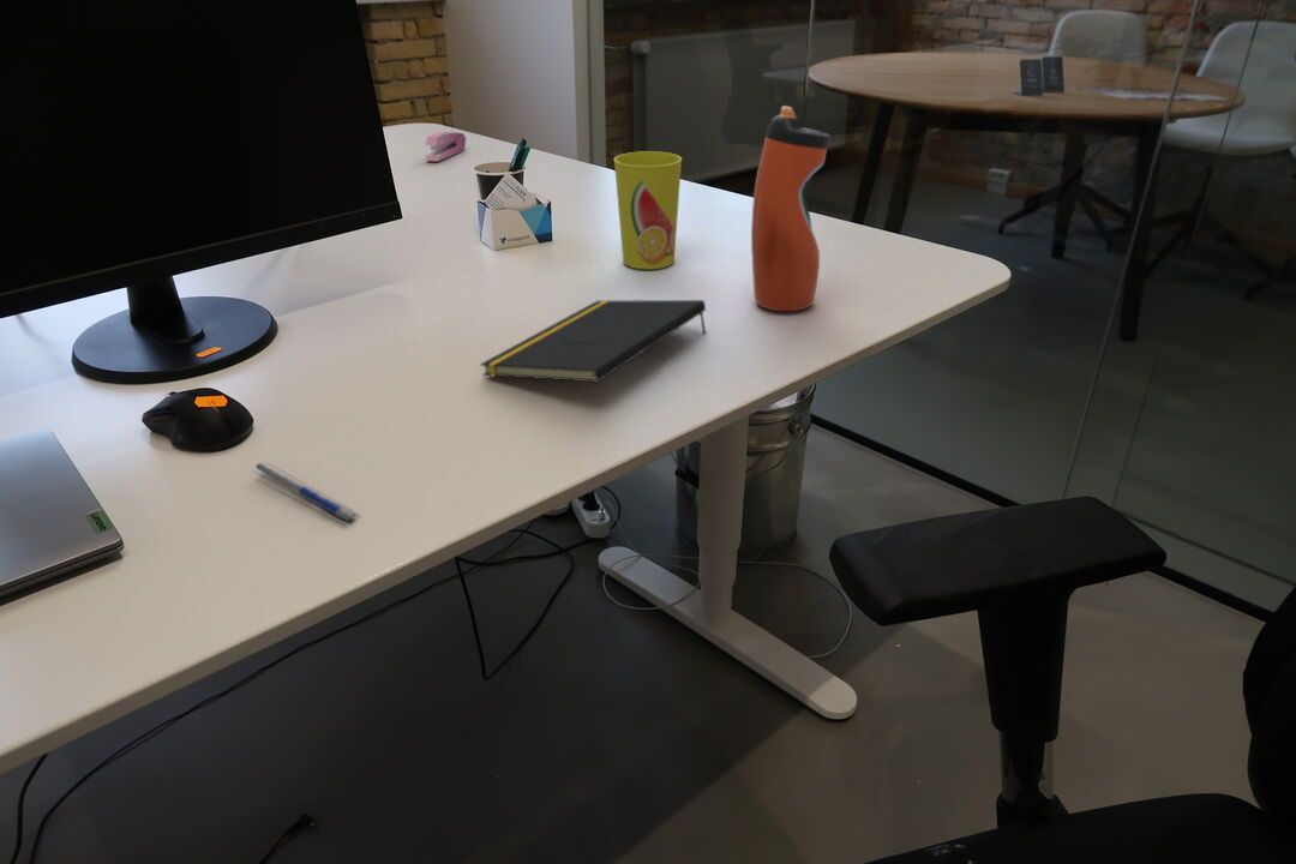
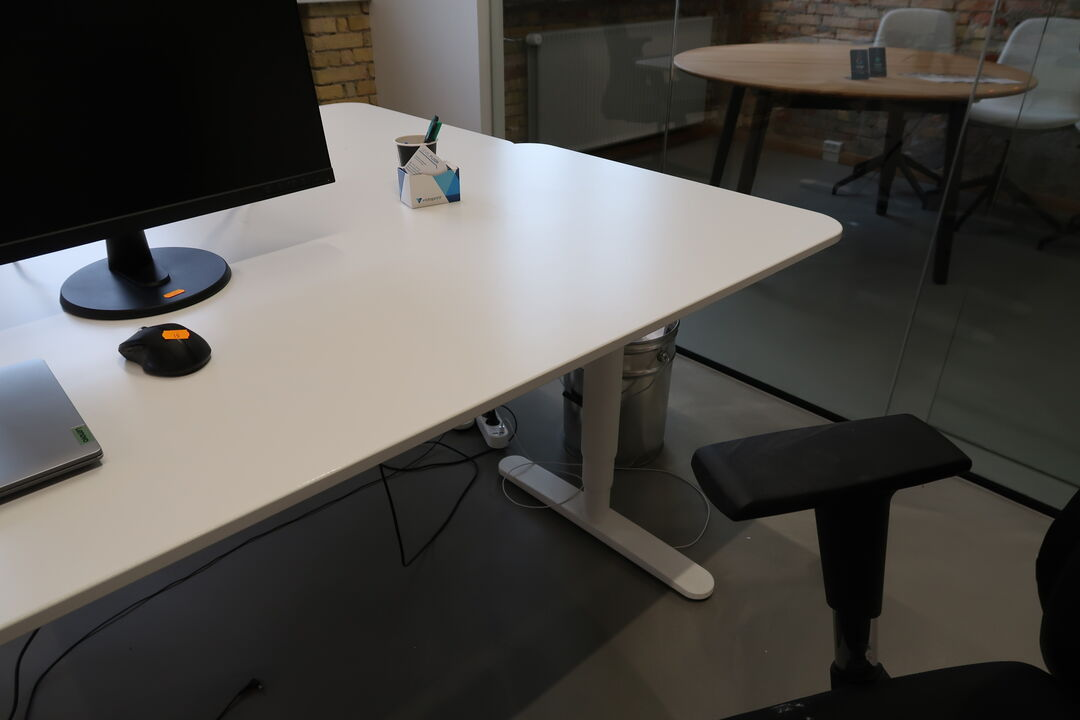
- cup [612,150,683,270]
- water bottle [750,104,832,312]
- notepad [479,299,707,384]
- pen [251,462,361,524]
- stapler [424,131,467,162]
